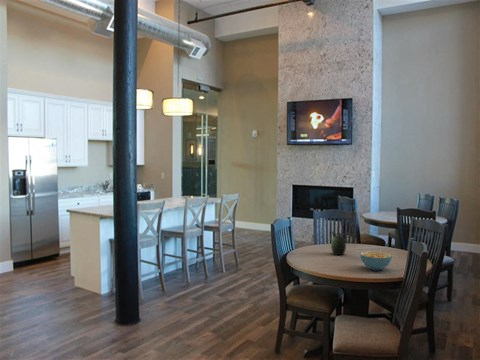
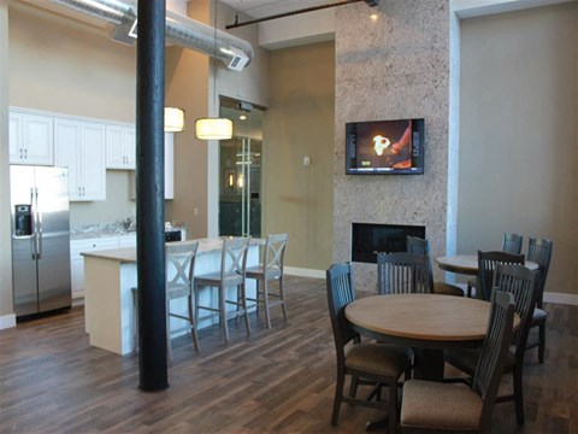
- cereal bowl [359,250,393,271]
- succulent plant [330,229,348,256]
